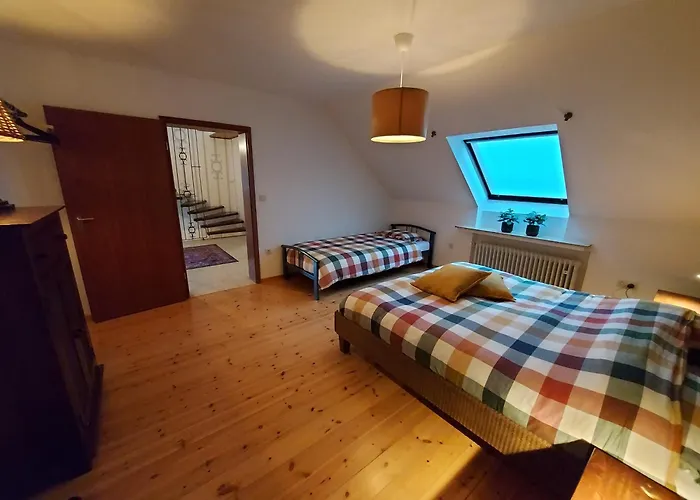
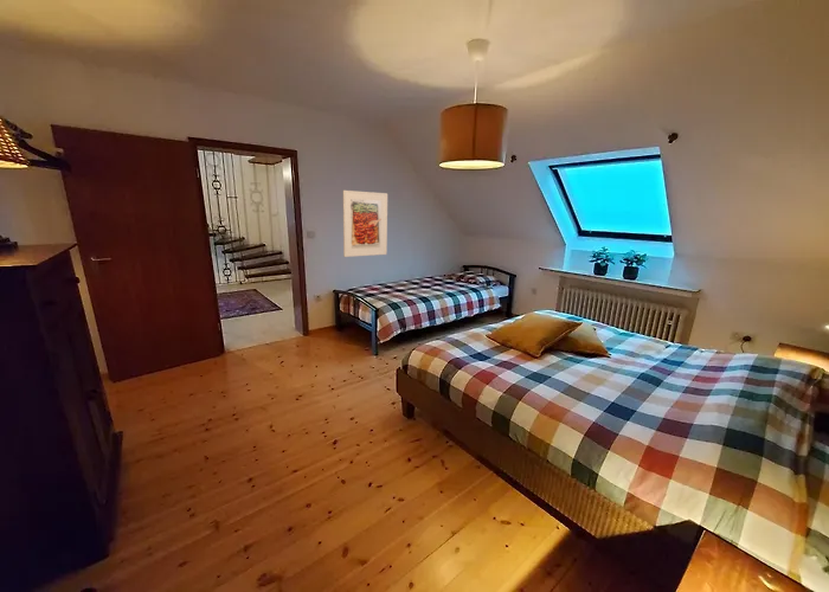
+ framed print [342,189,388,258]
